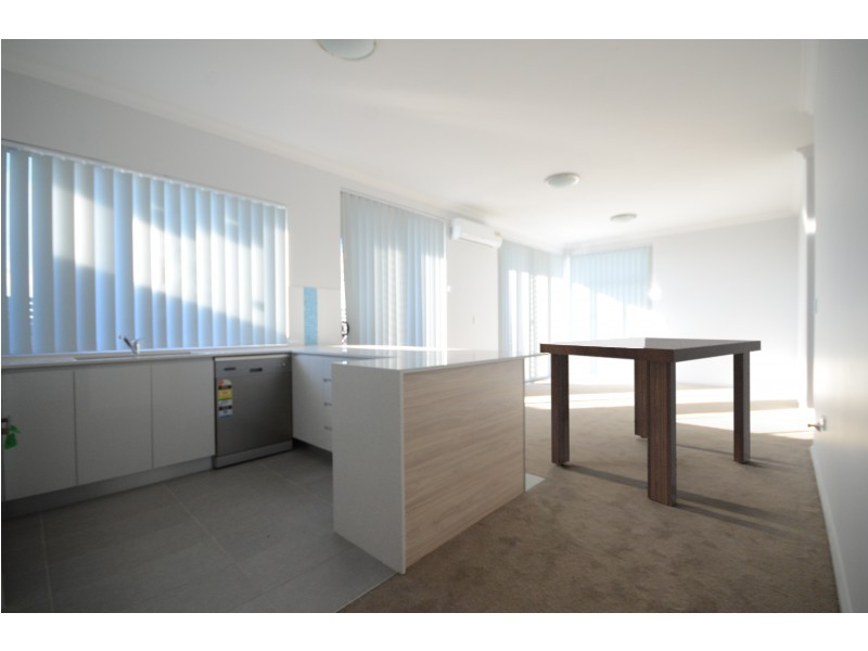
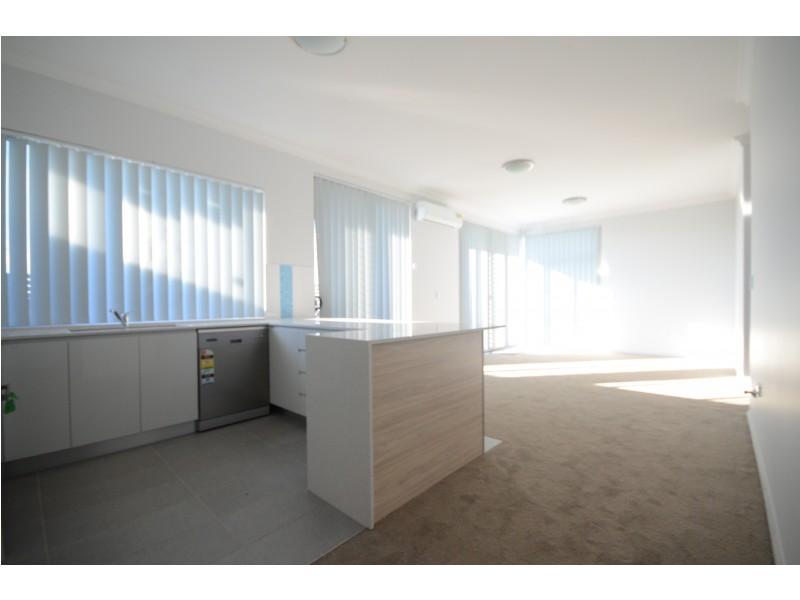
- dining table [539,336,762,508]
